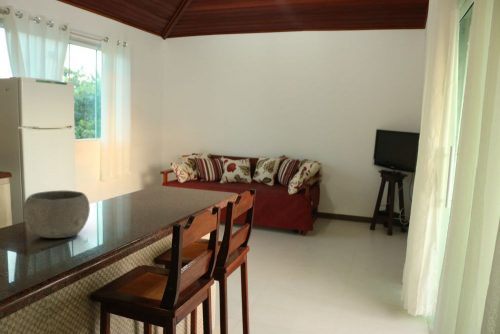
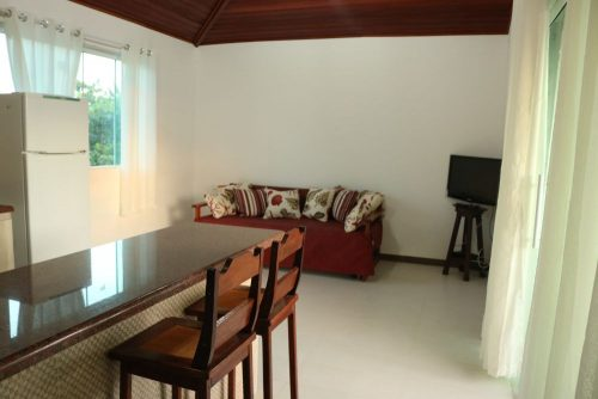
- bowl [23,190,91,239]
